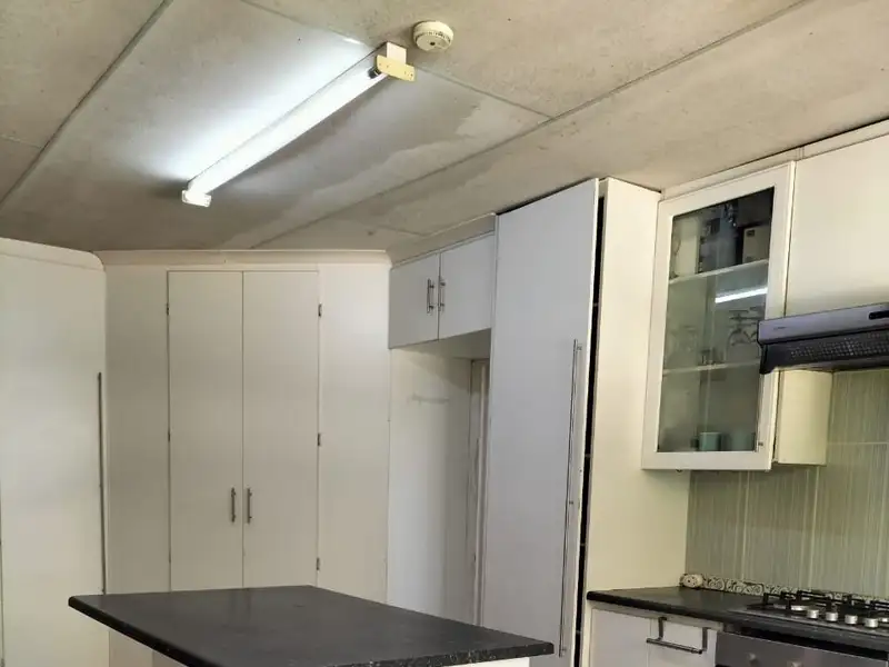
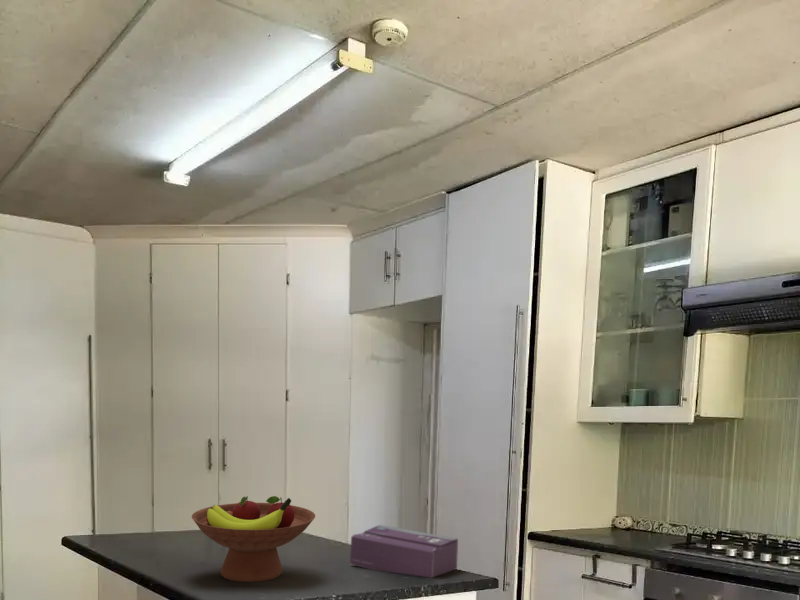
+ tissue box [349,524,459,579]
+ fruit bowl [191,495,316,583]
